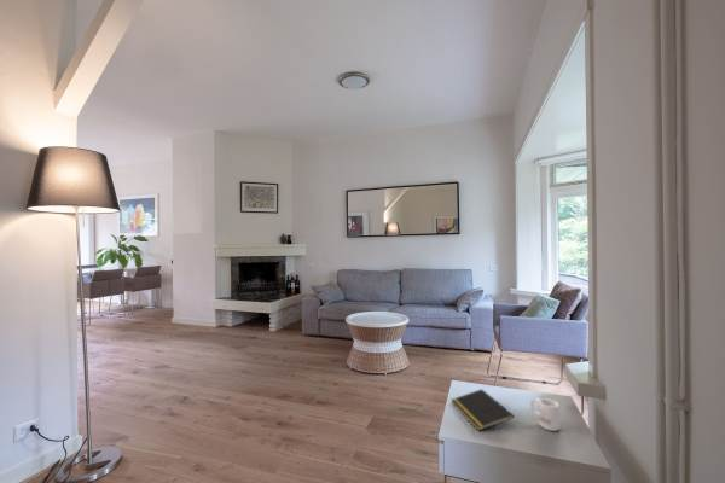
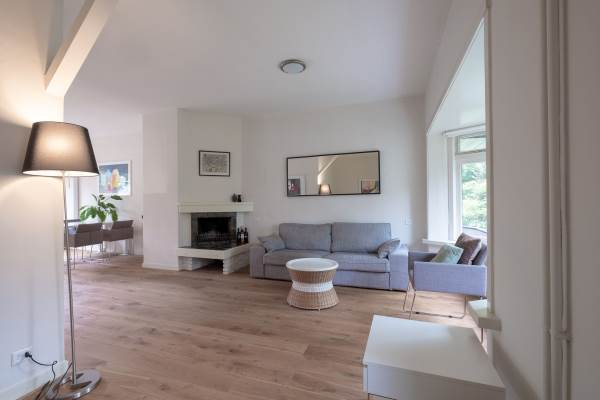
- mug [529,397,561,432]
- notepad [450,388,515,432]
